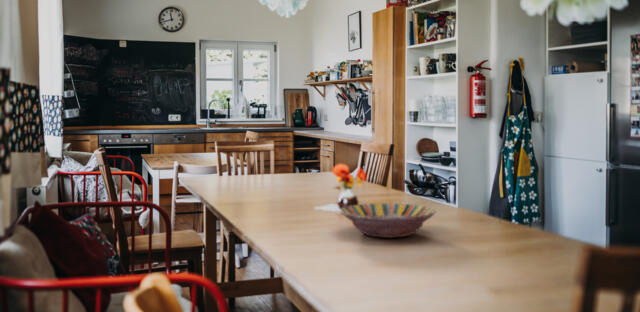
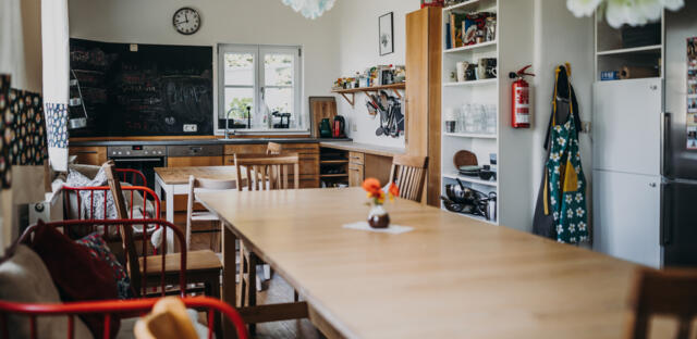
- serving bowl [339,202,437,239]
